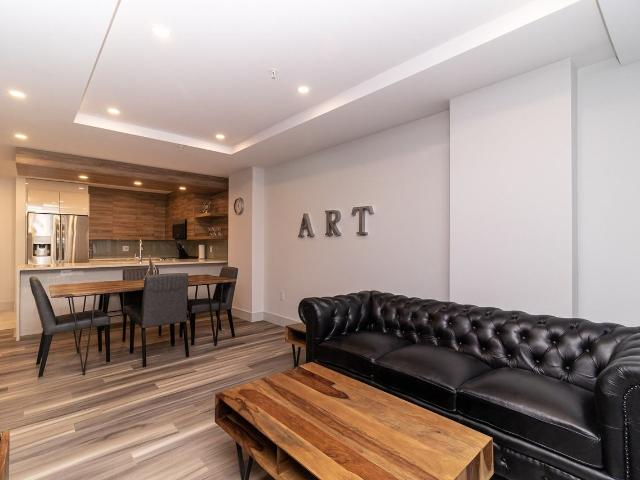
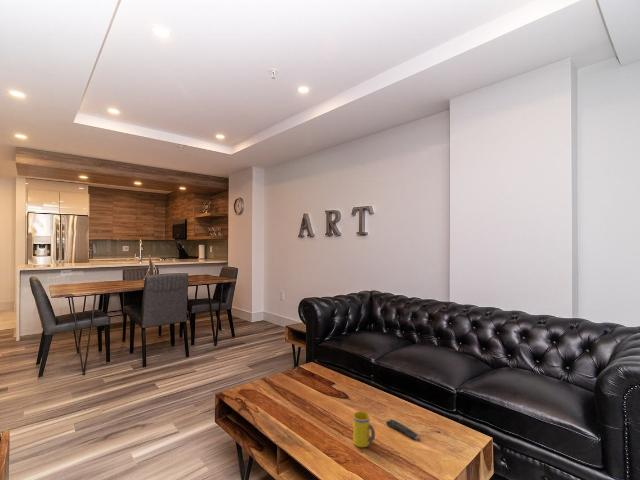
+ remote control [385,418,419,440]
+ mug [352,410,376,448]
